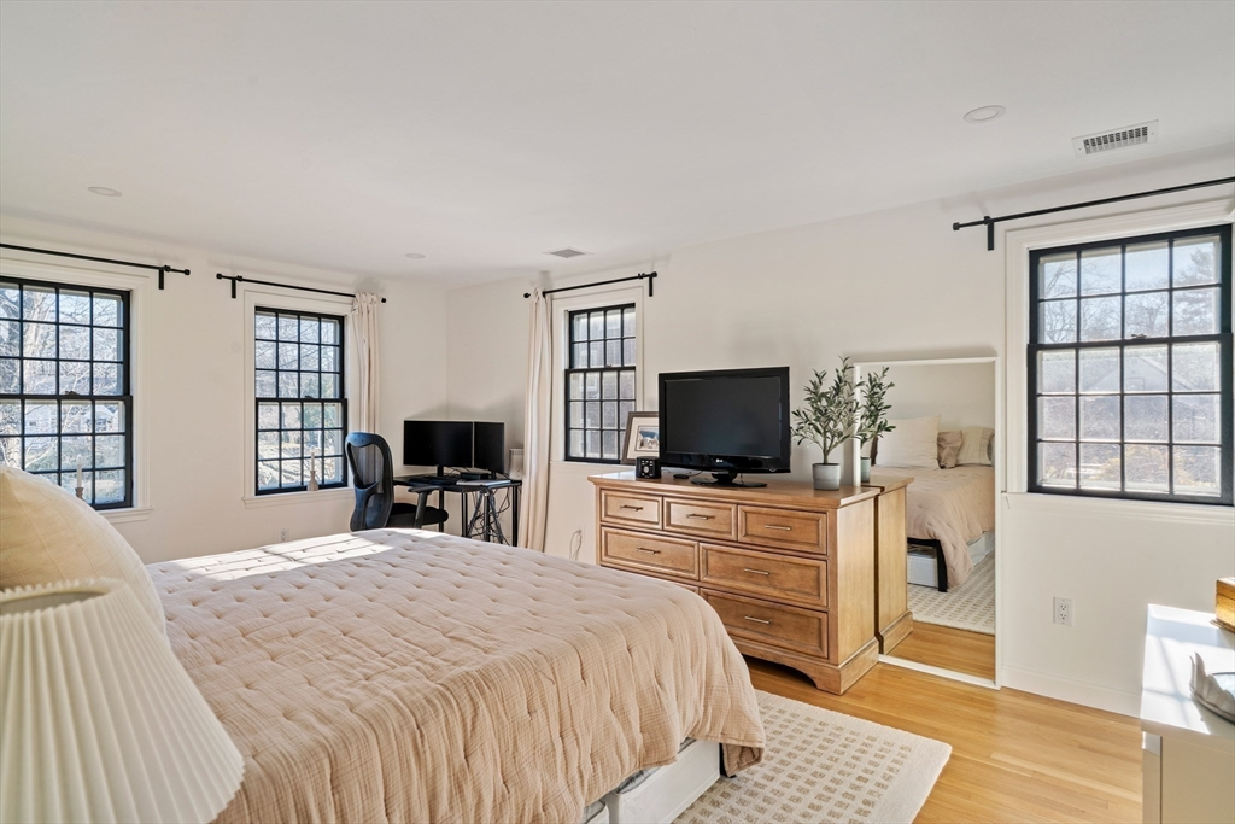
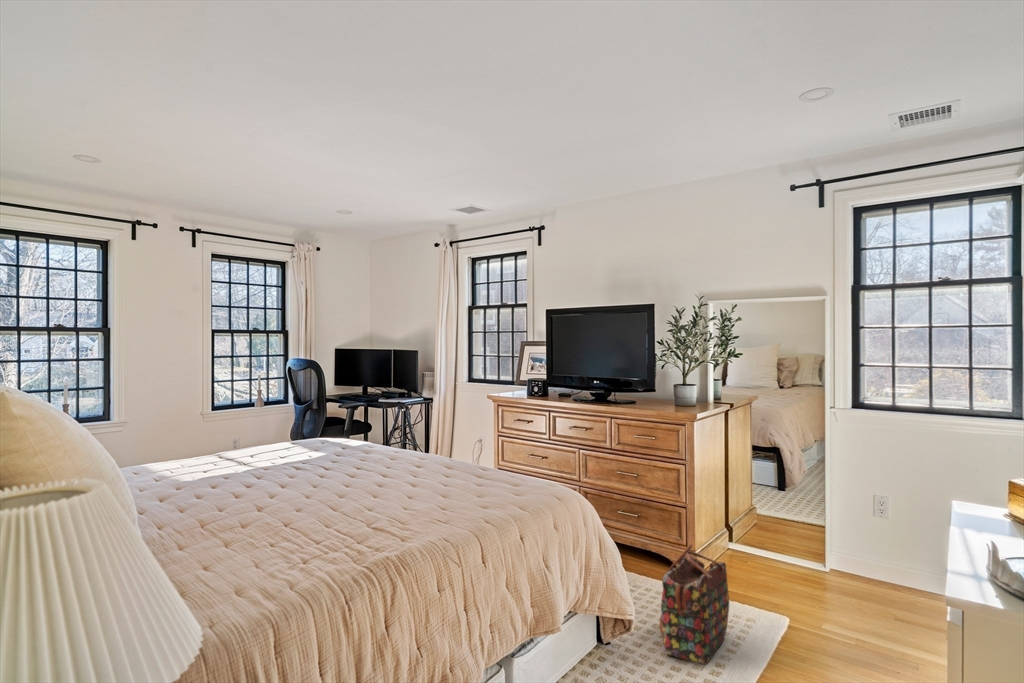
+ backpack [659,543,731,667]
